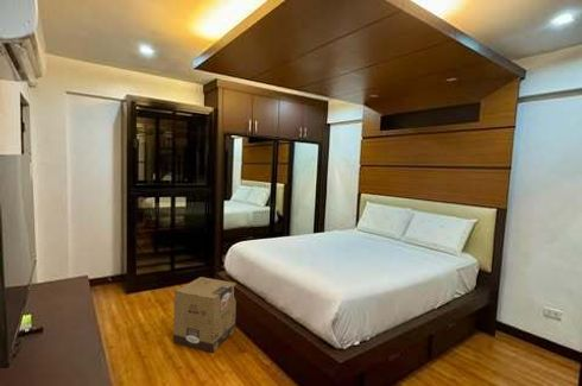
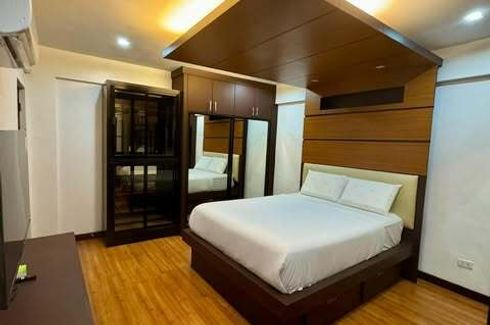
- cardboard box [172,276,238,354]
